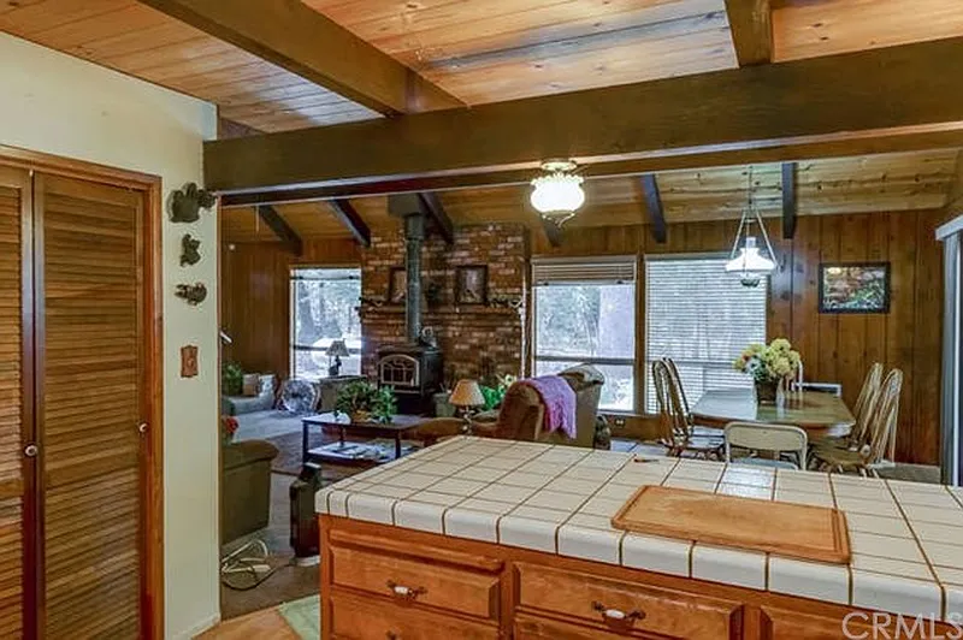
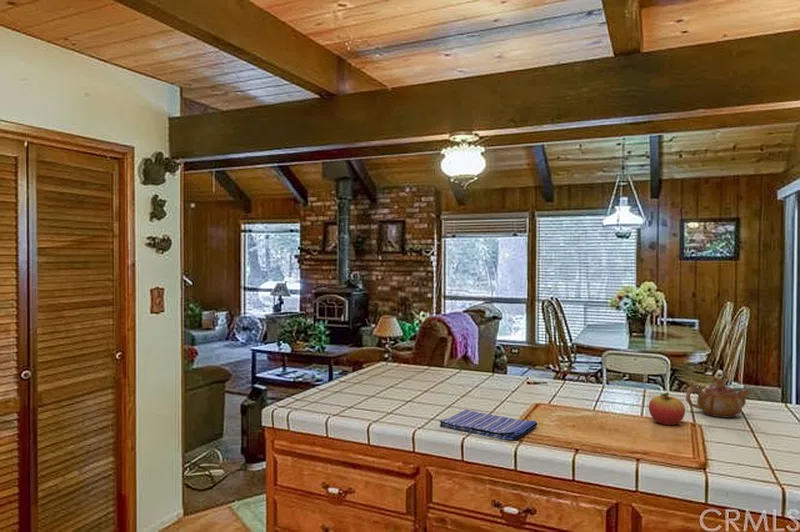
+ fruit [648,391,686,426]
+ teapot [685,378,752,419]
+ dish towel [439,409,538,442]
